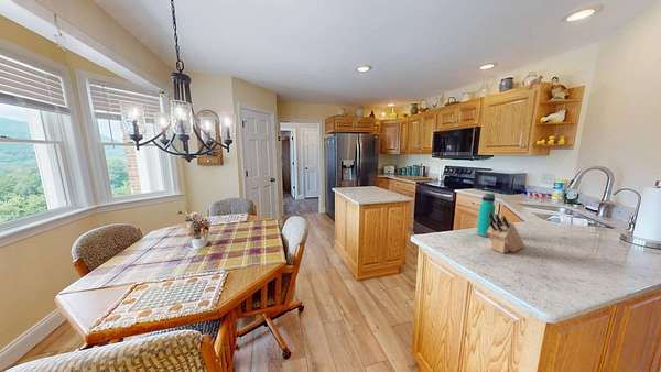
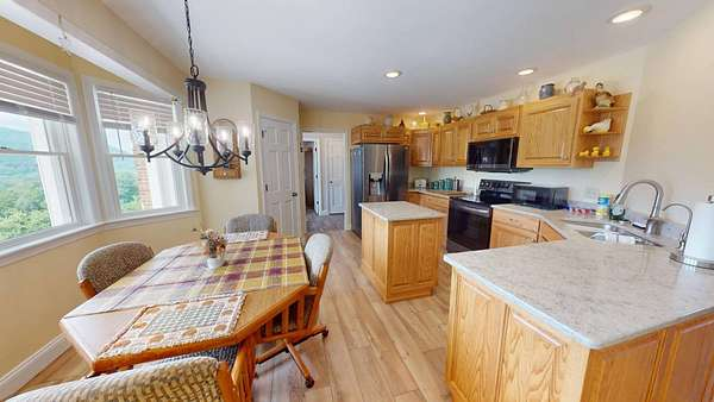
- water bottle [476,192,497,238]
- knife block [487,211,525,254]
